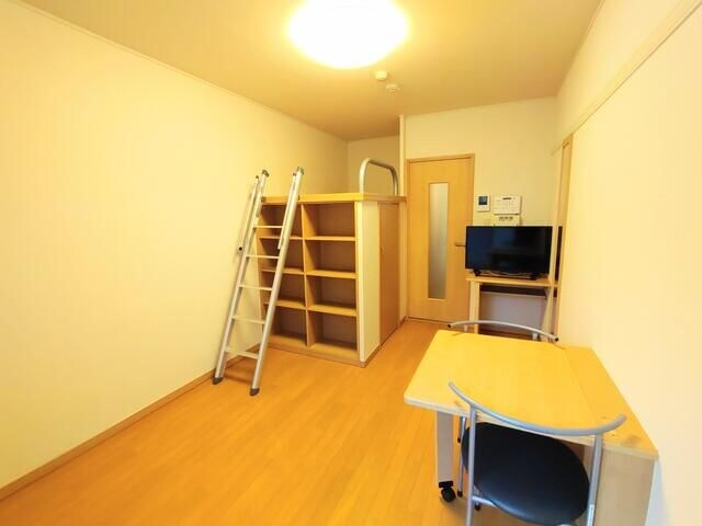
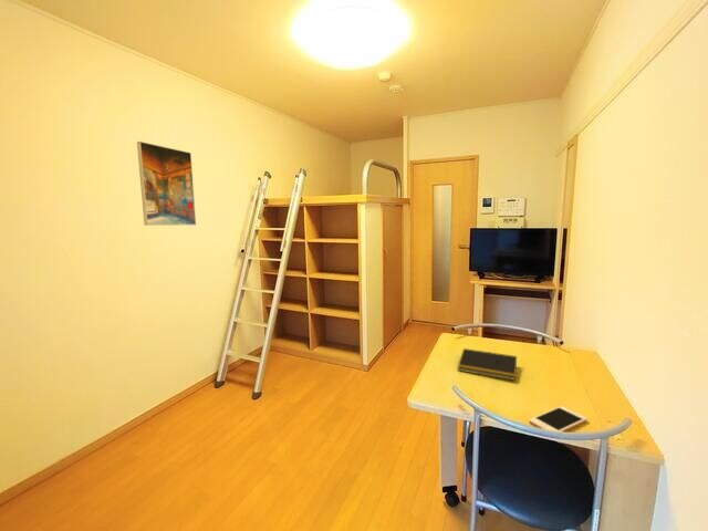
+ cell phone [528,405,589,433]
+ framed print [136,140,197,227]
+ notepad [457,347,518,382]
